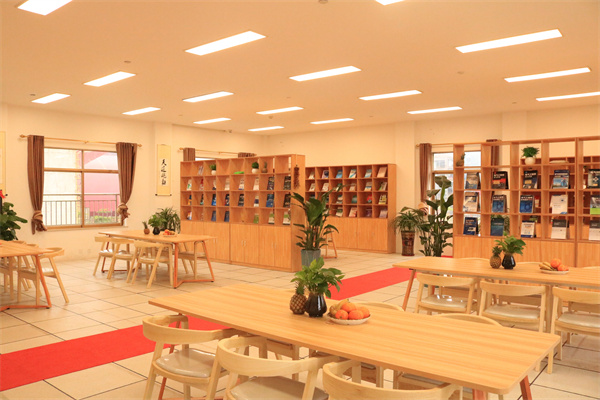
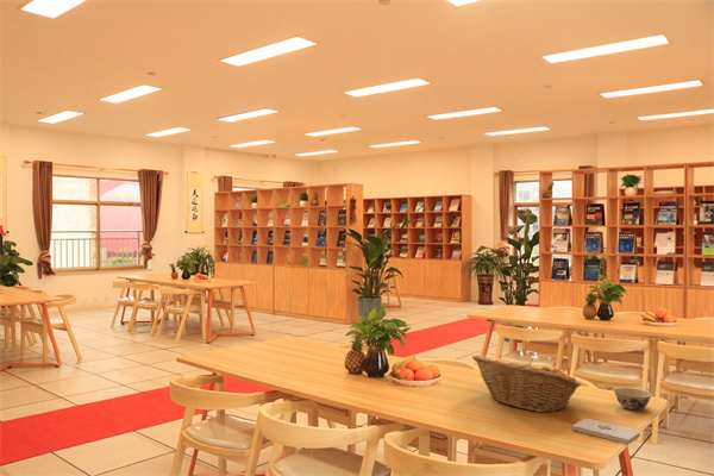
+ fruit basket [471,353,582,414]
+ notepad [571,418,641,445]
+ chinaware [613,387,653,412]
